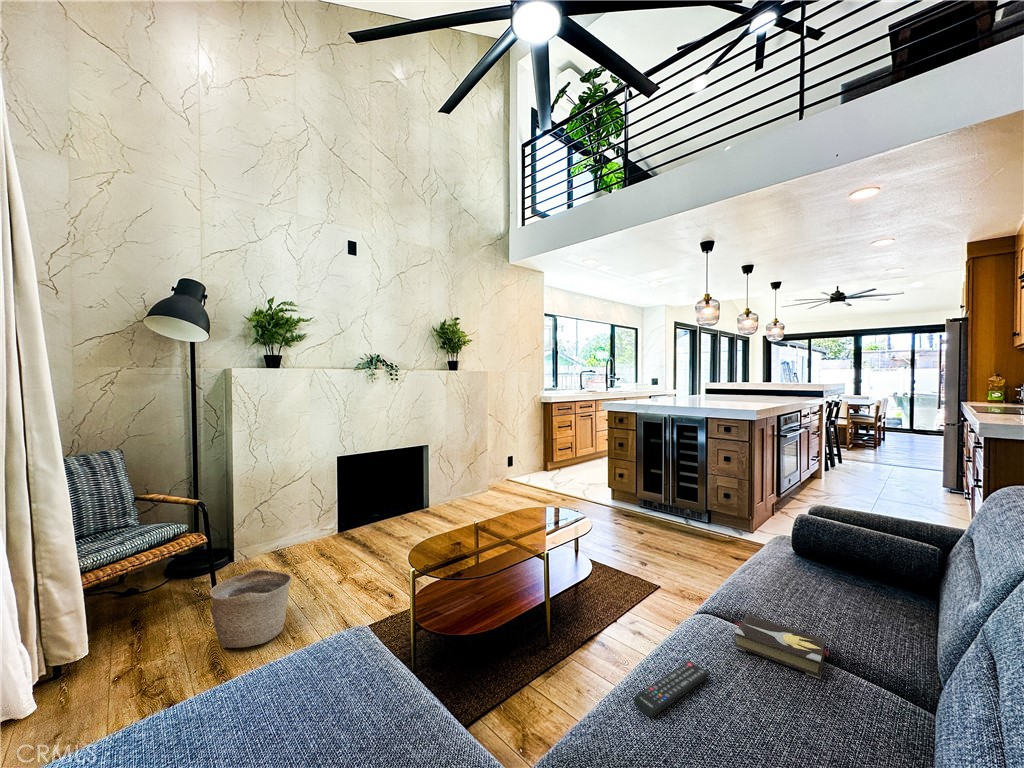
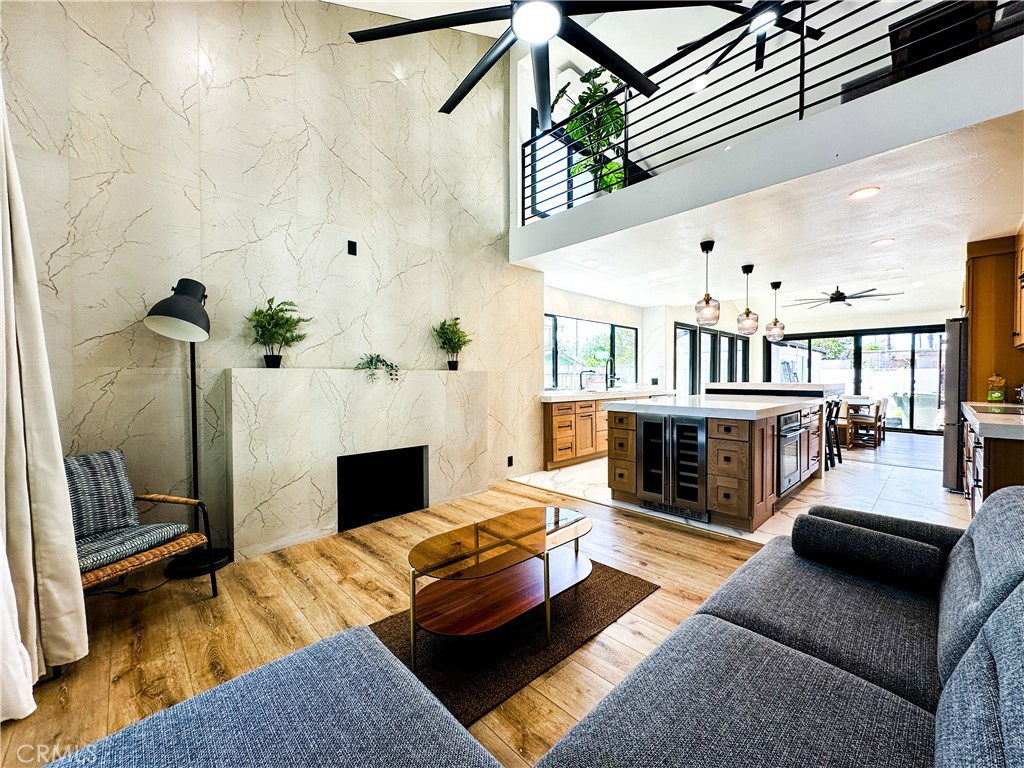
- remote control [633,660,711,718]
- hardback book [733,613,829,680]
- basket [209,567,293,649]
